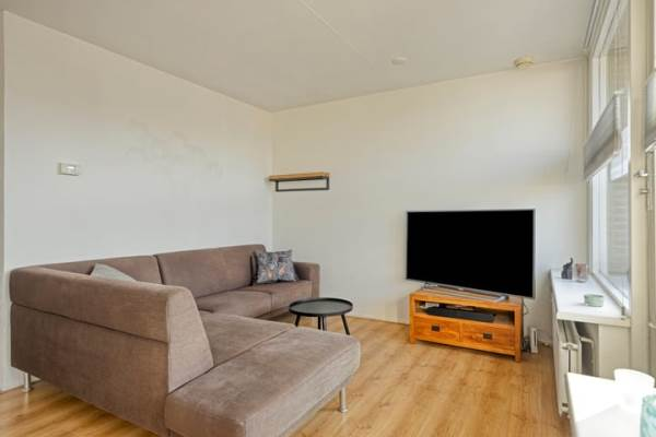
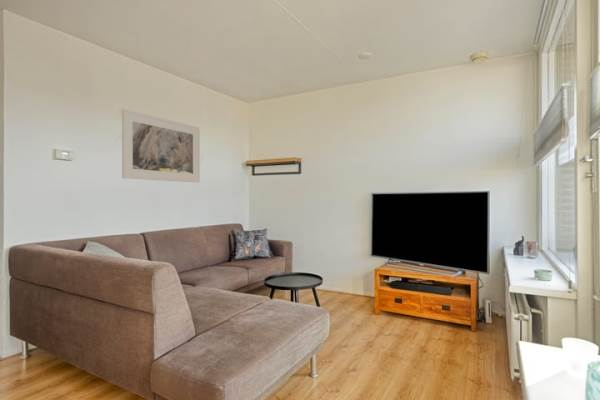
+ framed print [121,108,201,184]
